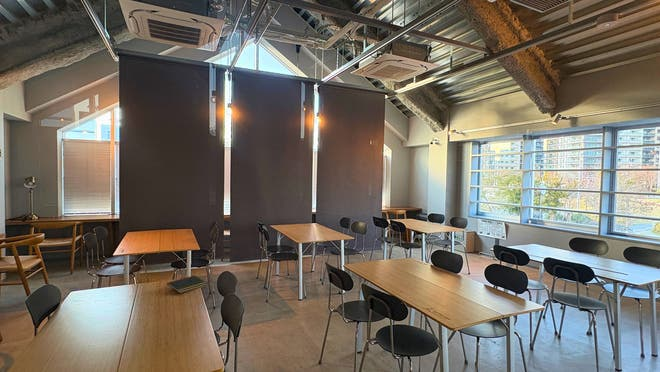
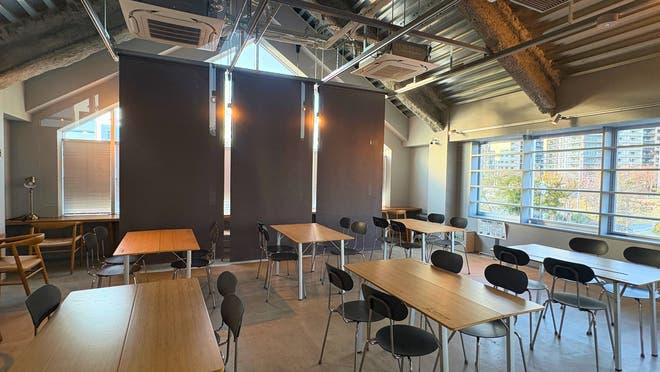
- notepad [166,275,208,294]
